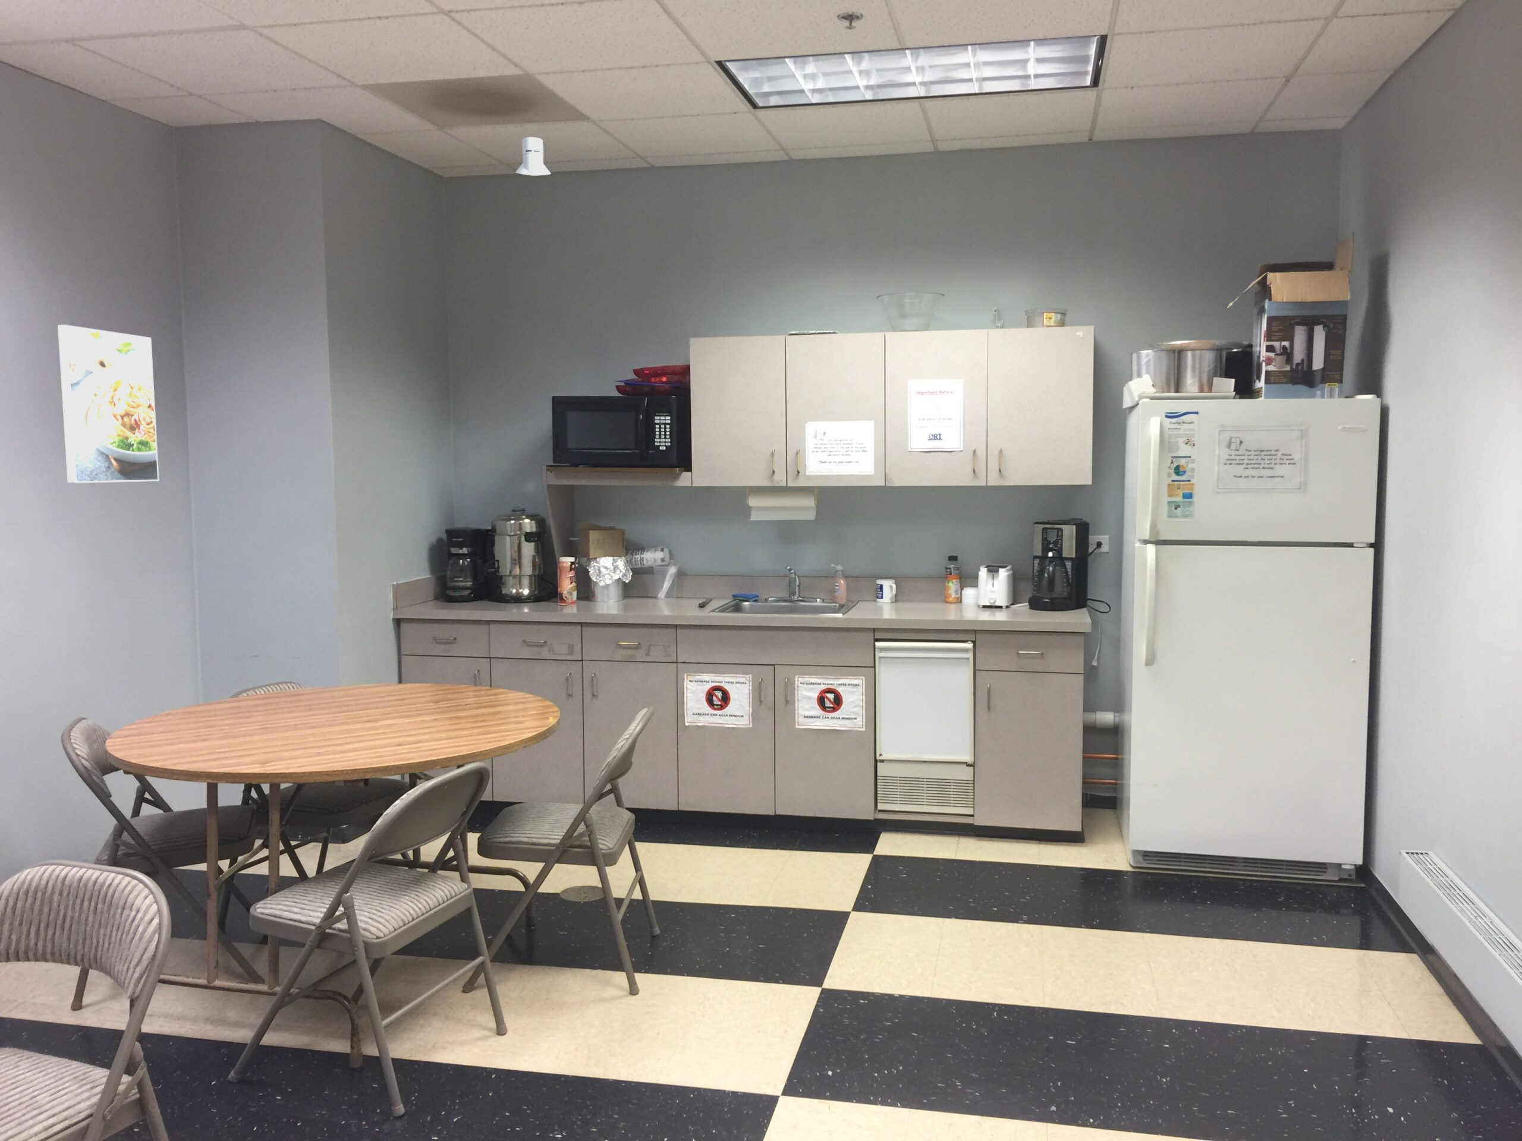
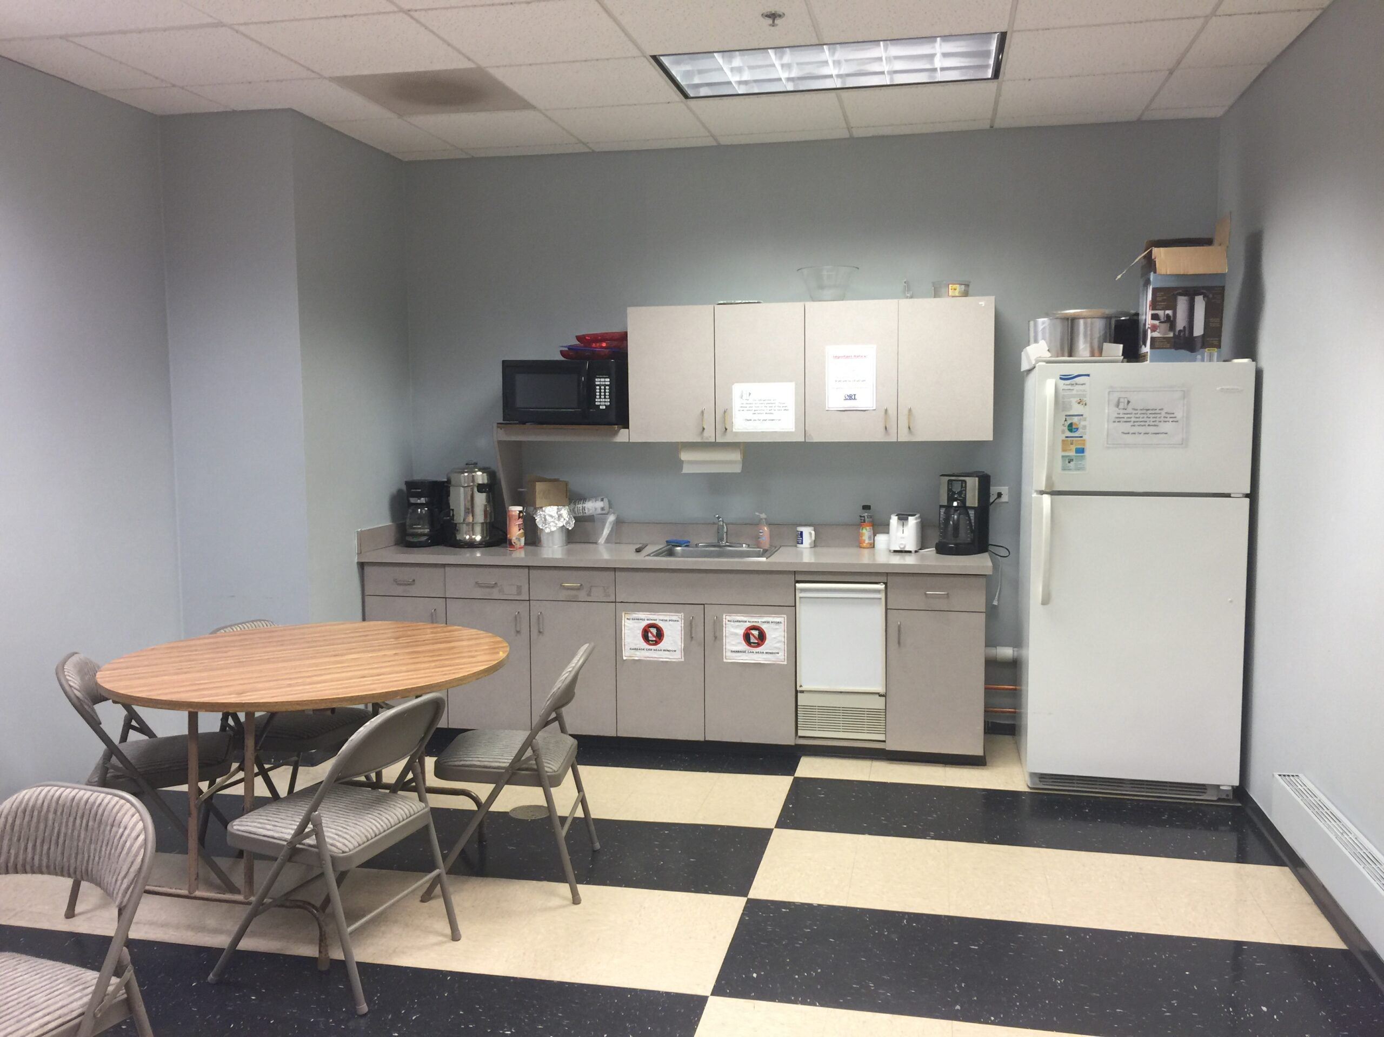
- knight helmet [515,137,551,176]
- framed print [58,325,159,484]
